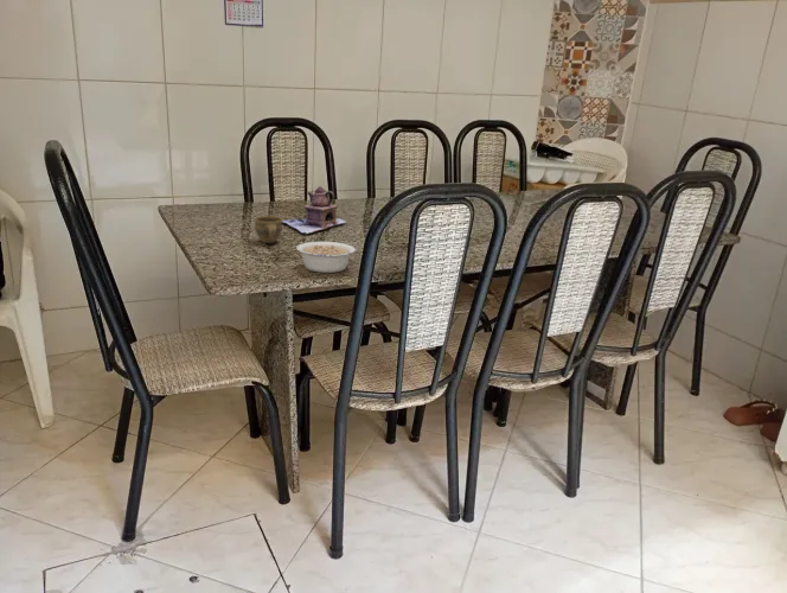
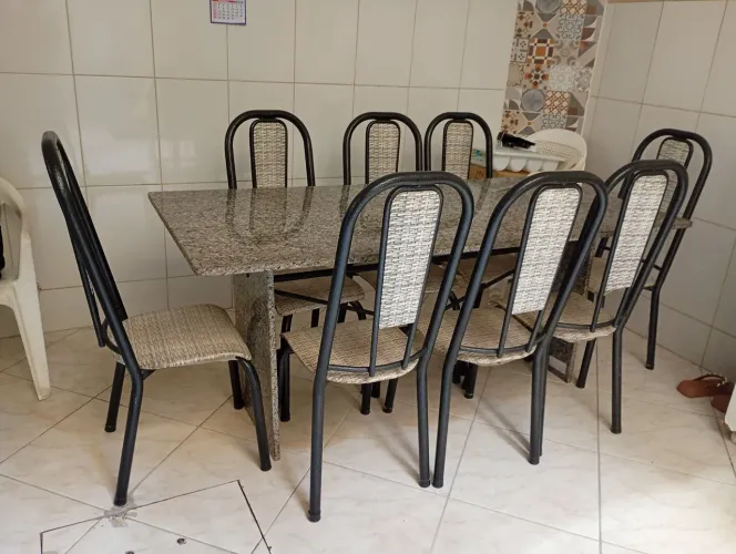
- teapot [282,185,346,235]
- legume [295,241,363,274]
- cup [254,215,283,244]
